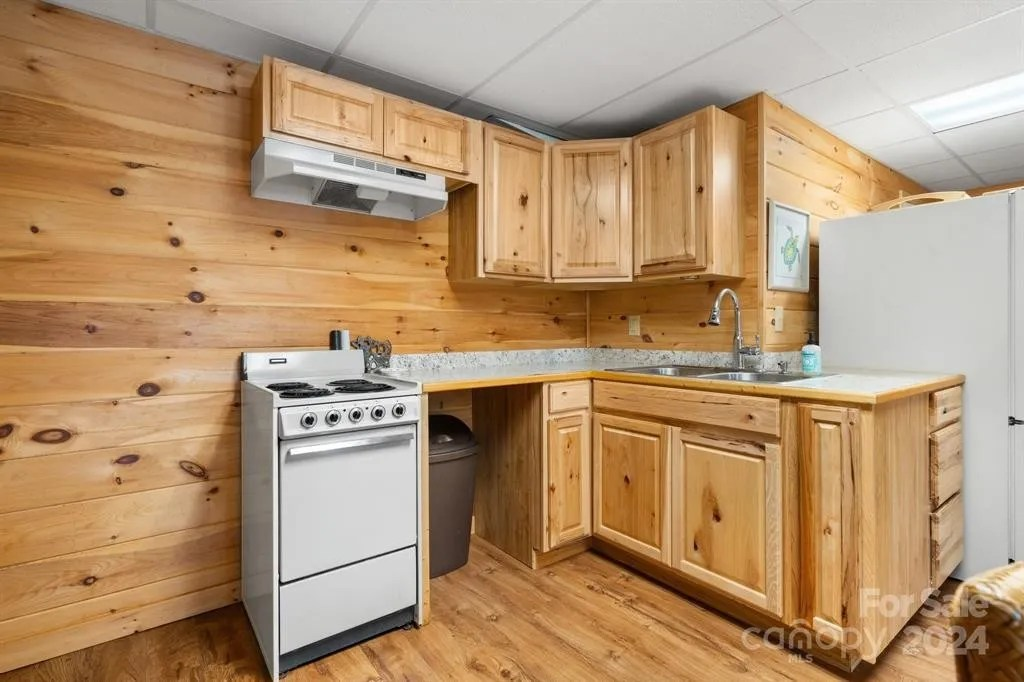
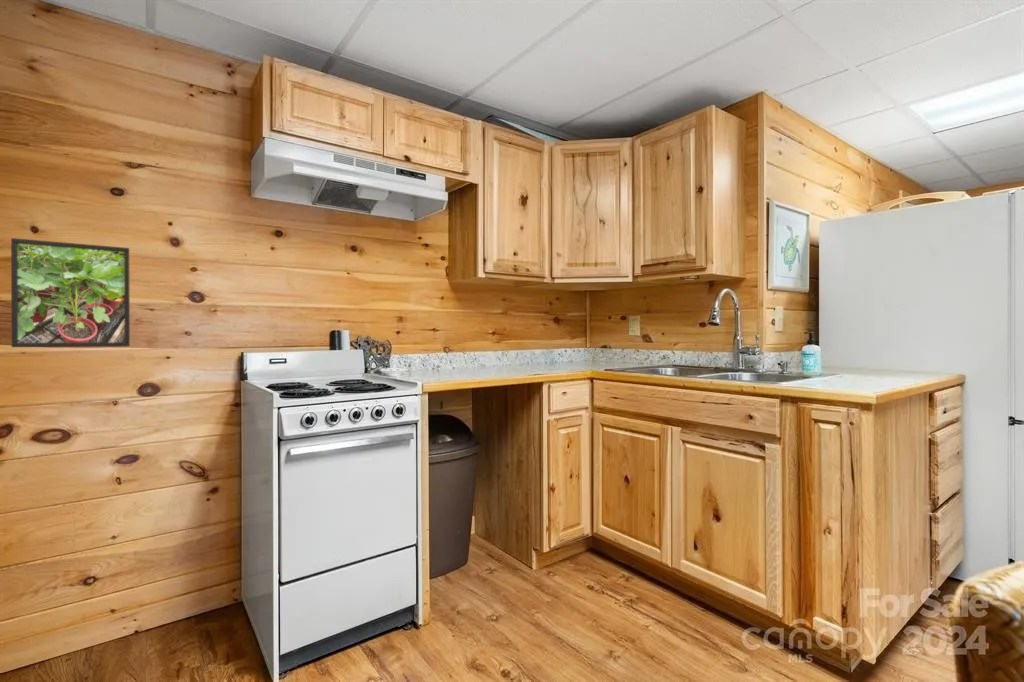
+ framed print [10,237,131,348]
